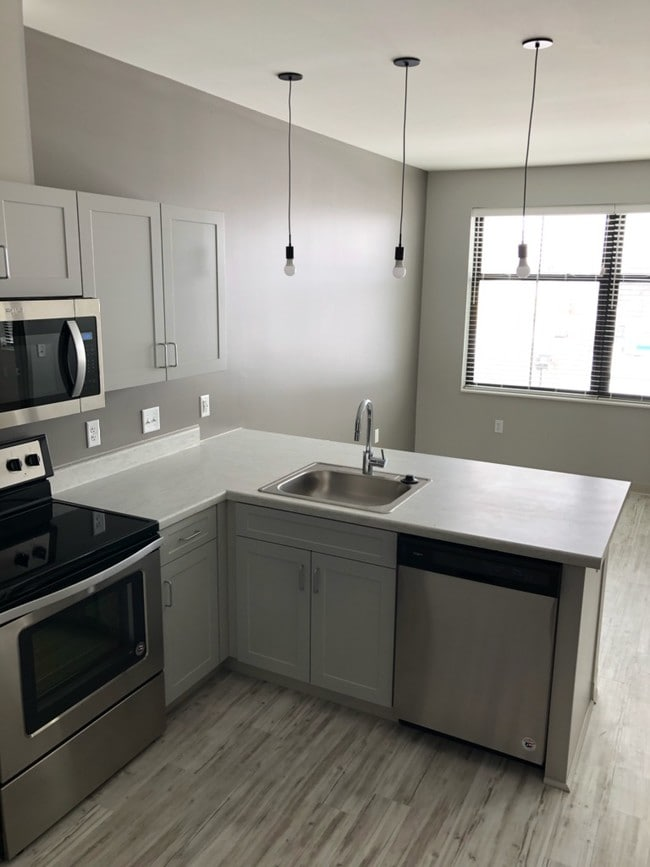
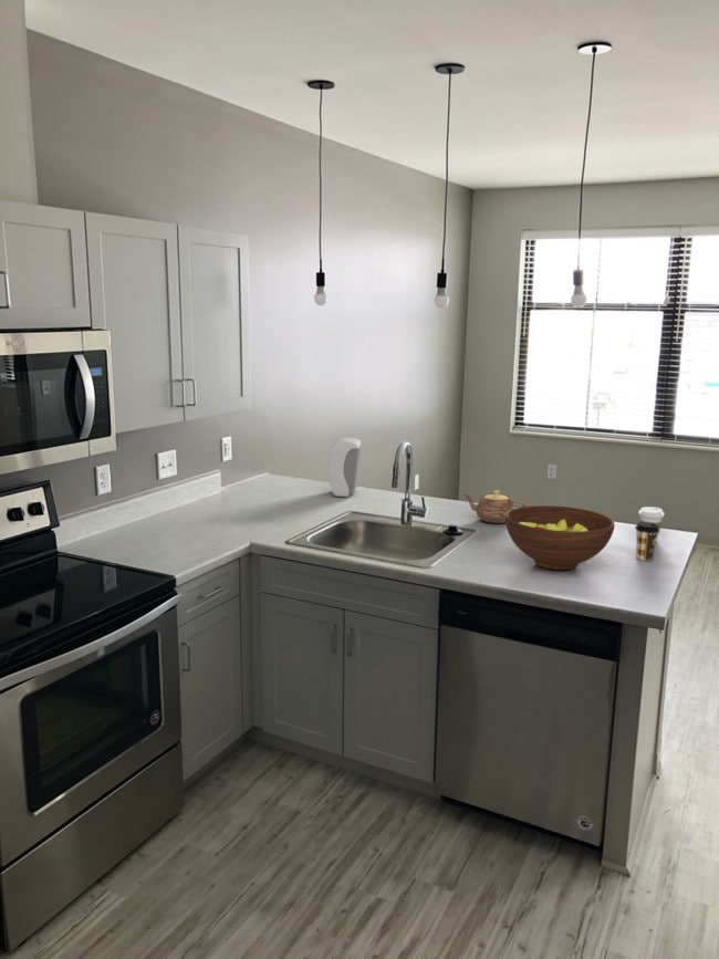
+ soap dispenser [327,436,363,498]
+ coffee cup [634,521,660,562]
+ teapot [462,489,527,524]
+ coffee cup [637,505,666,543]
+ fruit bowl [504,504,615,571]
